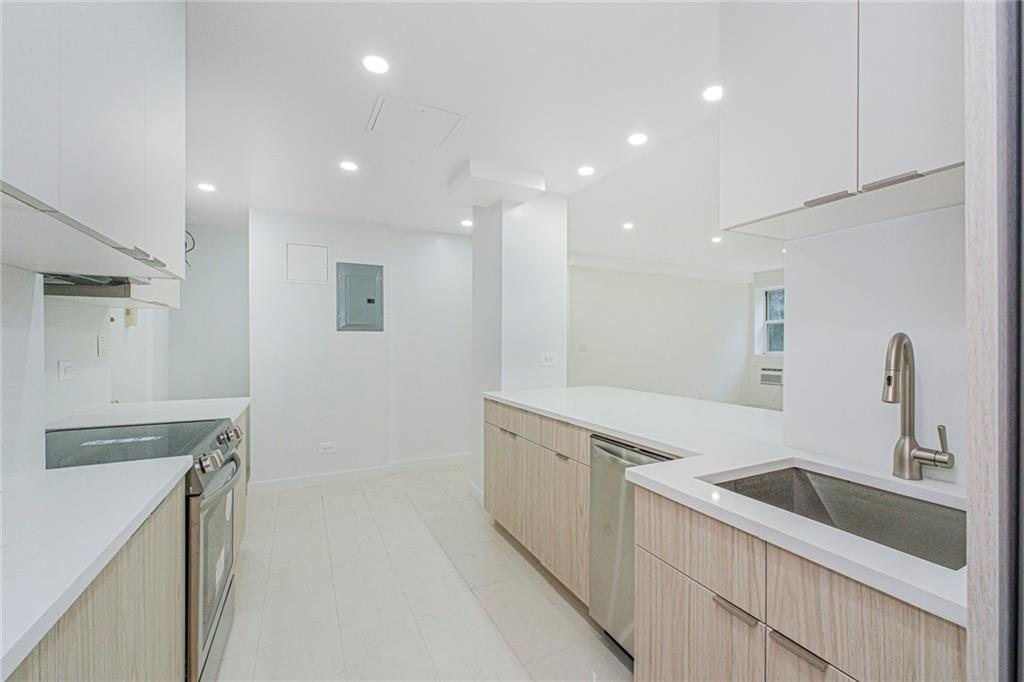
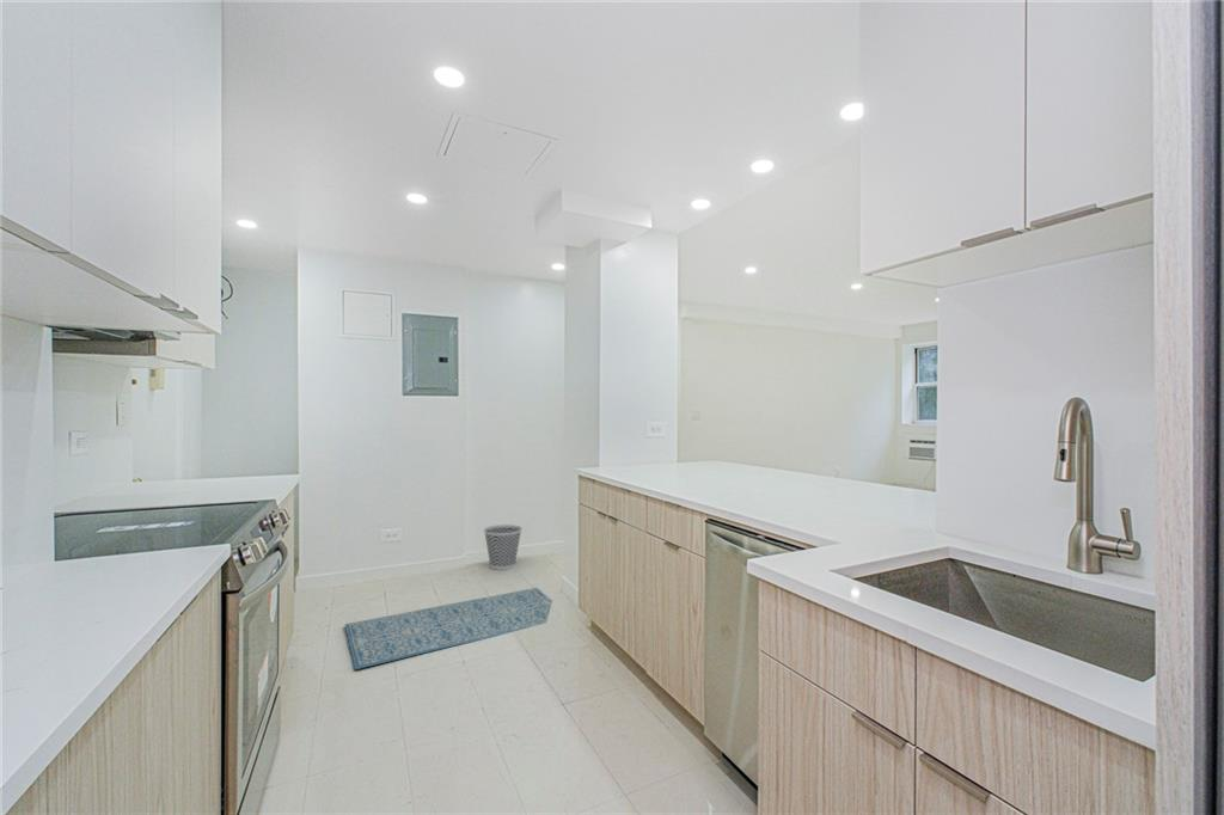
+ wastebasket [483,523,524,571]
+ rug [344,587,553,670]
